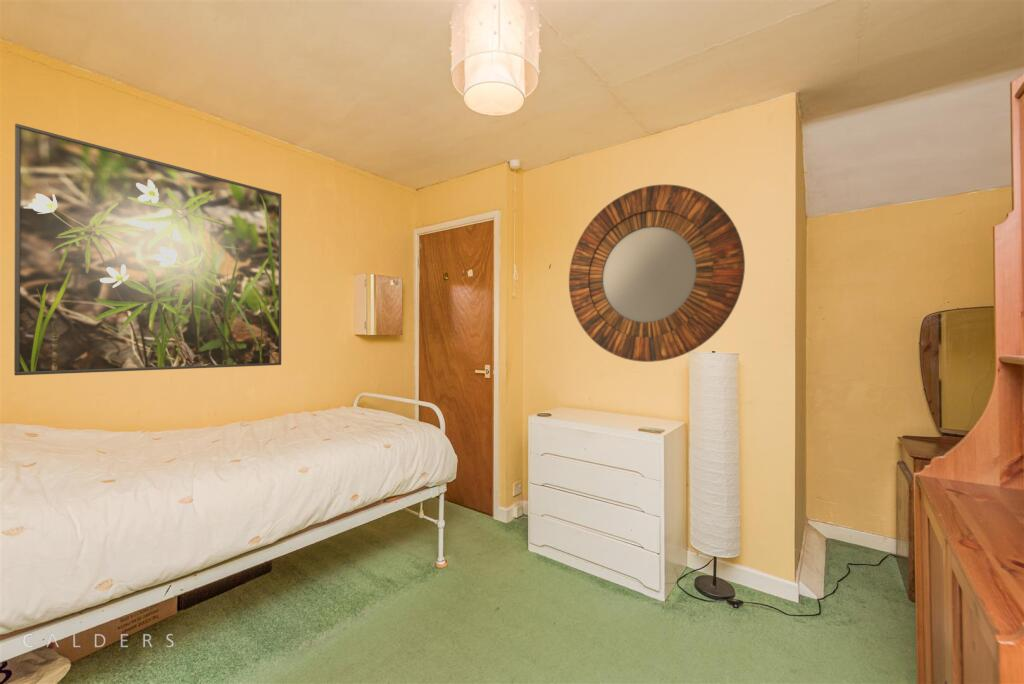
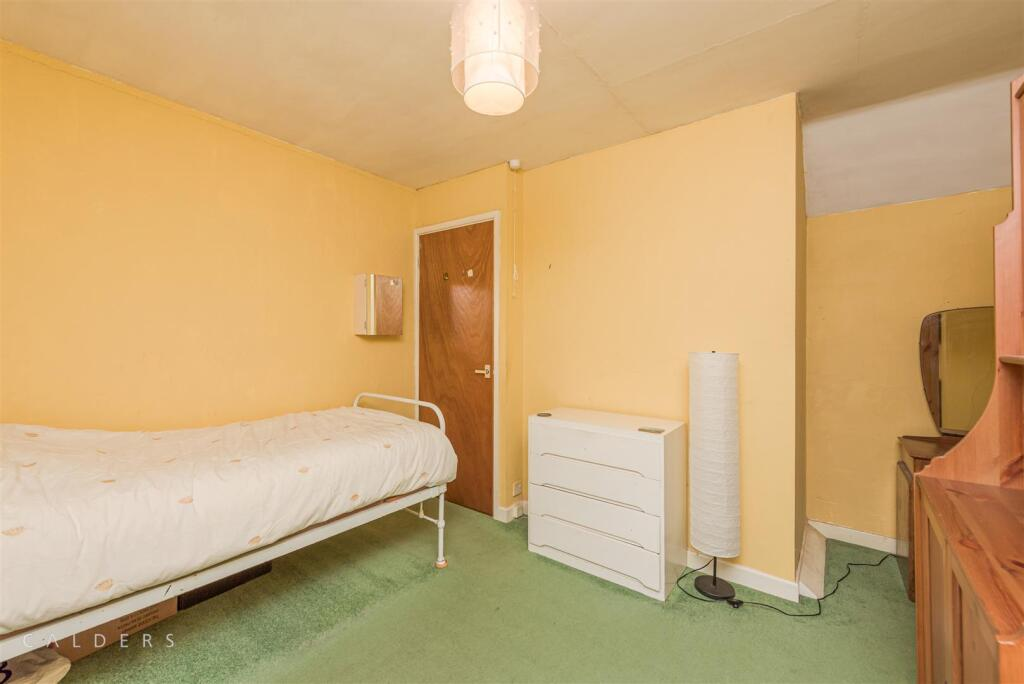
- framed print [13,123,282,376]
- home mirror [568,183,746,363]
